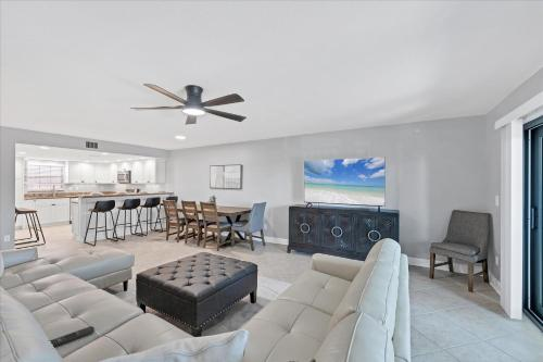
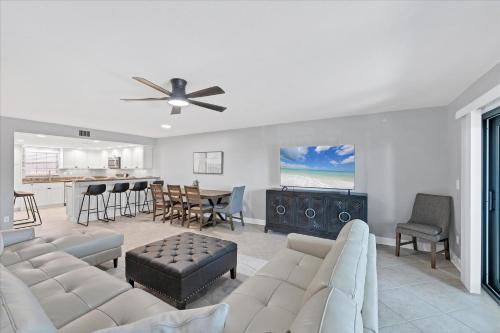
- remote control [49,325,96,349]
